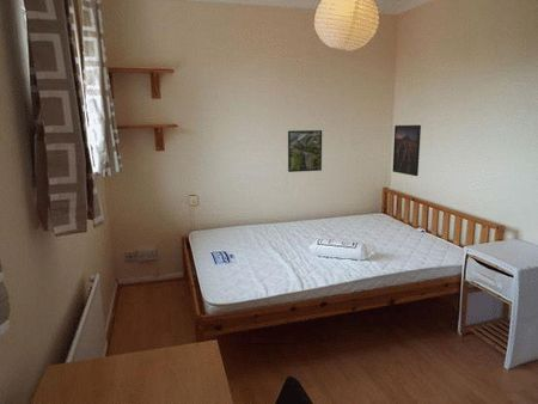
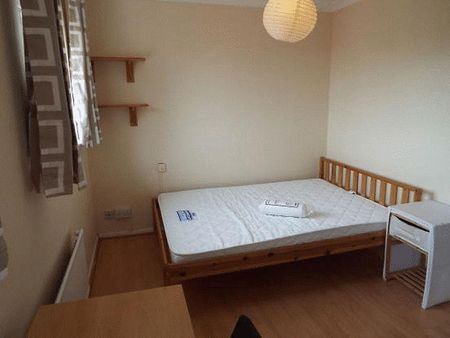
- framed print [287,129,323,173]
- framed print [392,124,422,177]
